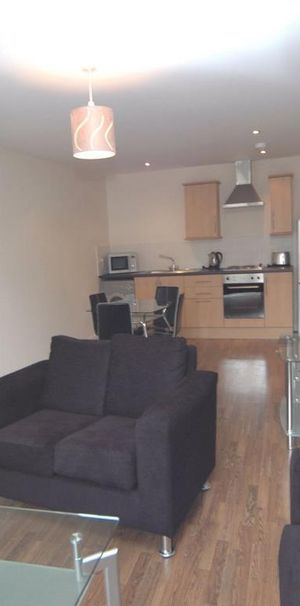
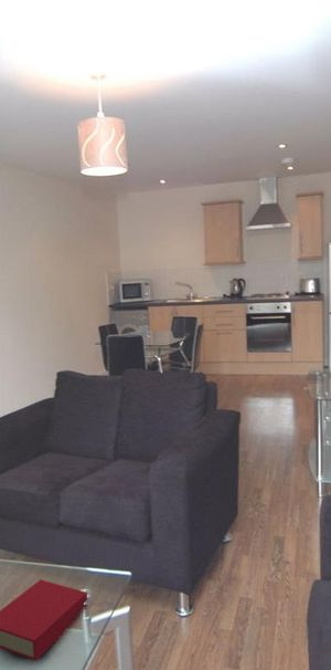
+ book [0,578,88,662]
